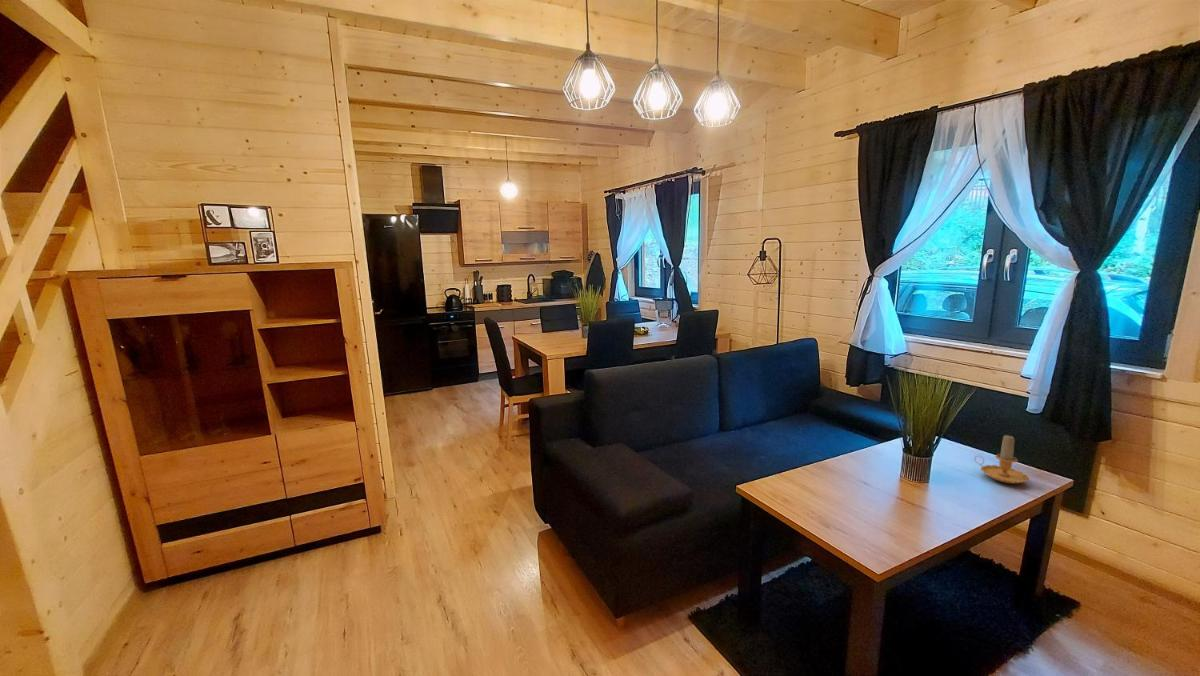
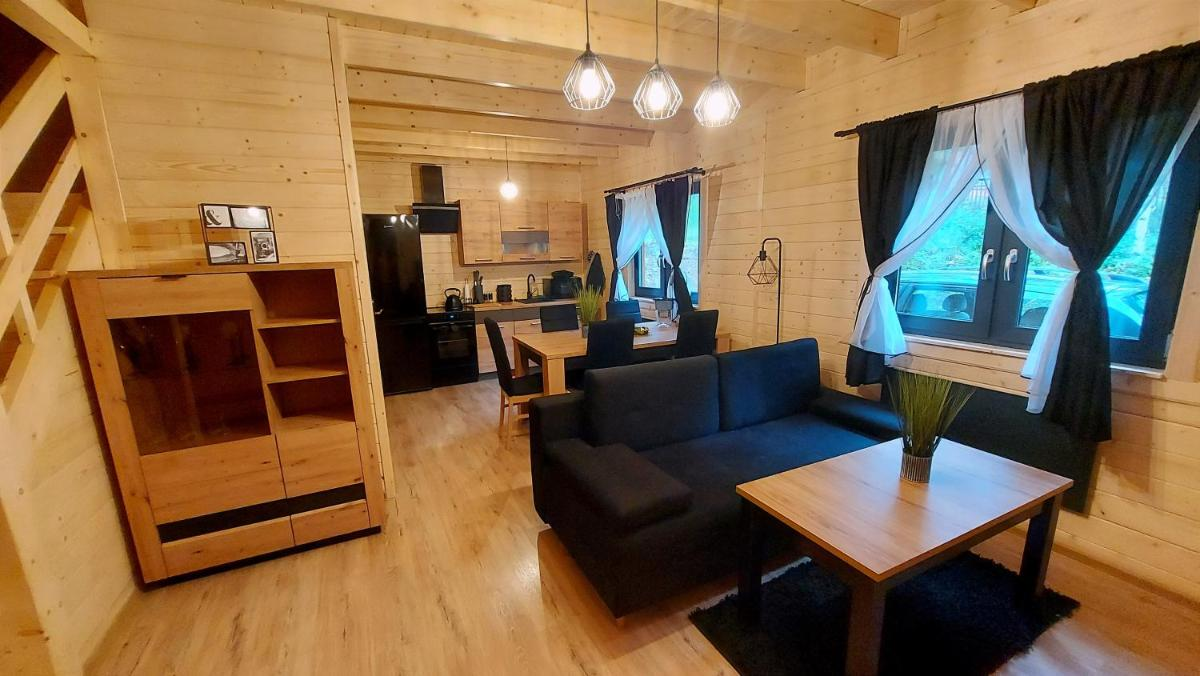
- candle [973,433,1030,484]
